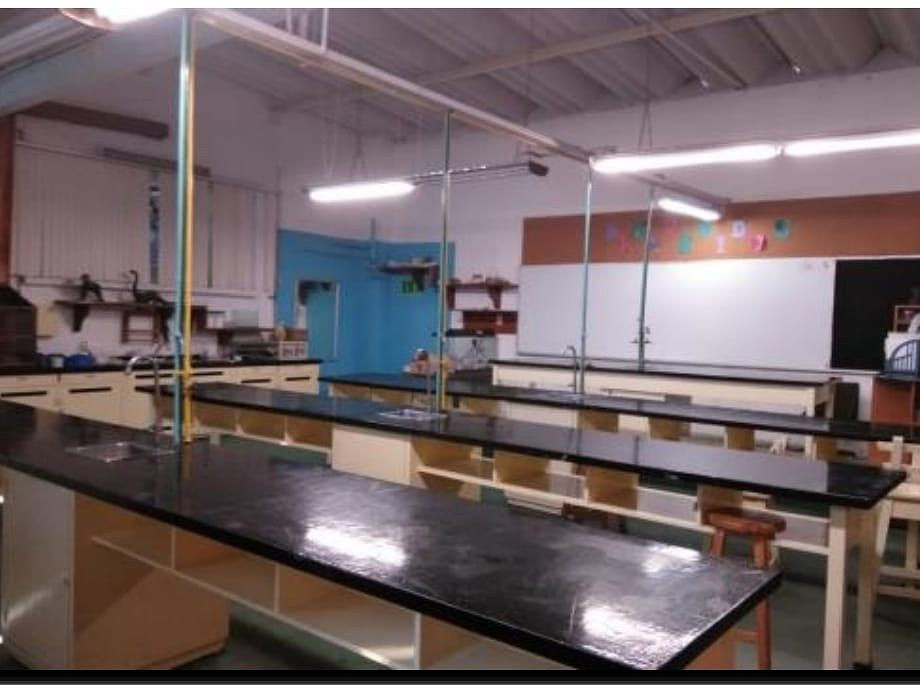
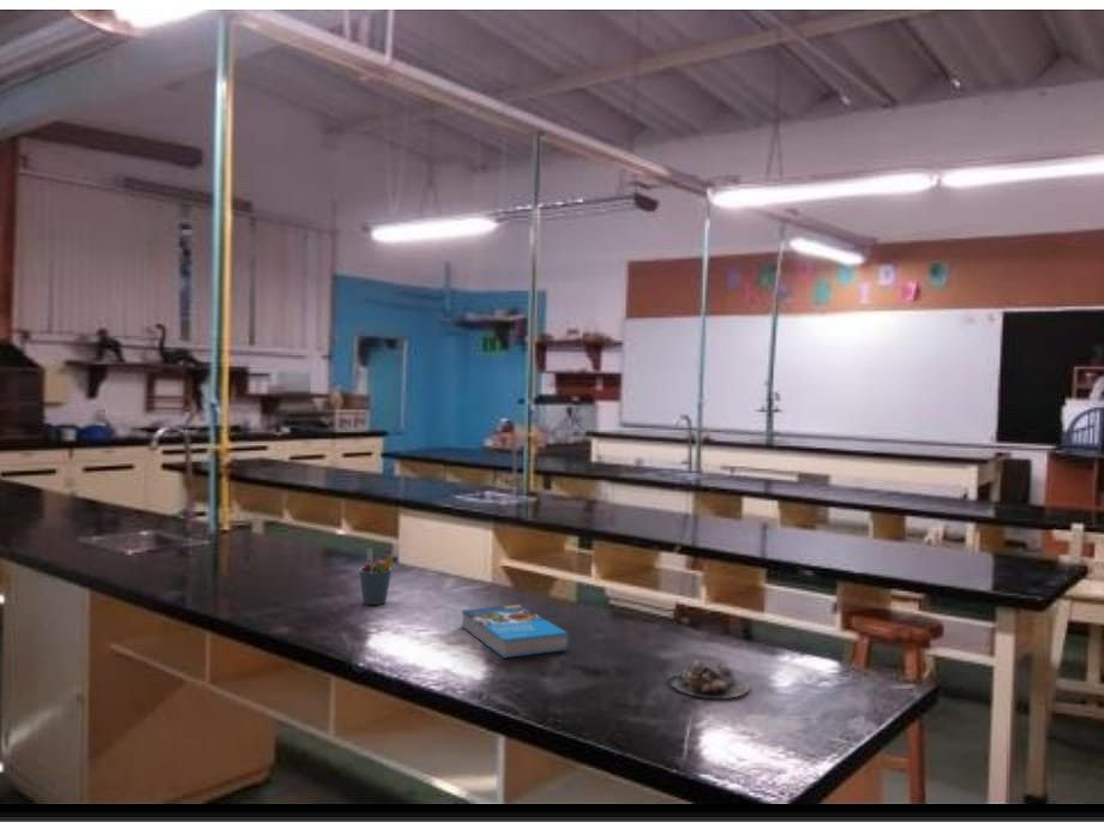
+ mortar and pestle [667,660,751,700]
+ pen holder [358,547,394,606]
+ book [460,604,570,659]
